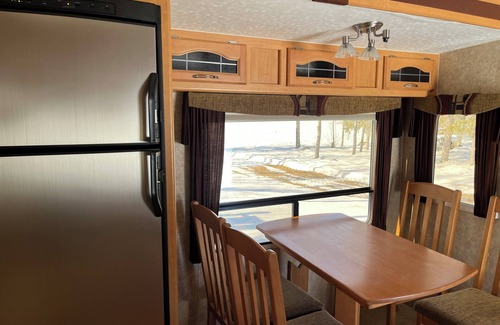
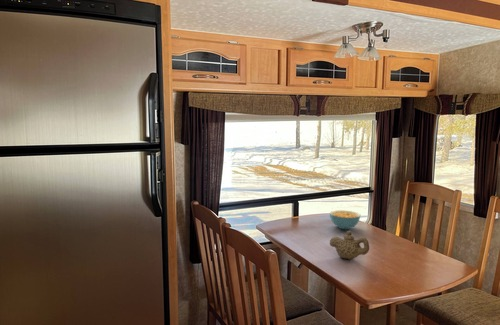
+ cereal bowl [329,209,361,230]
+ teapot [328,230,370,261]
